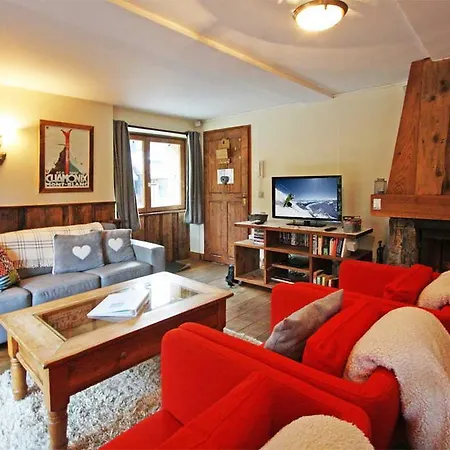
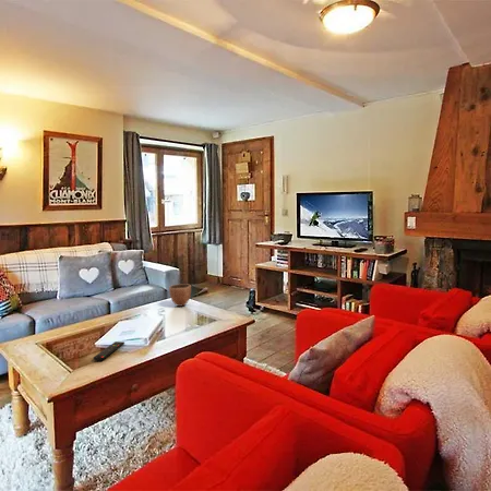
+ decorative bowl [168,283,192,308]
+ remote control [93,340,125,362]
